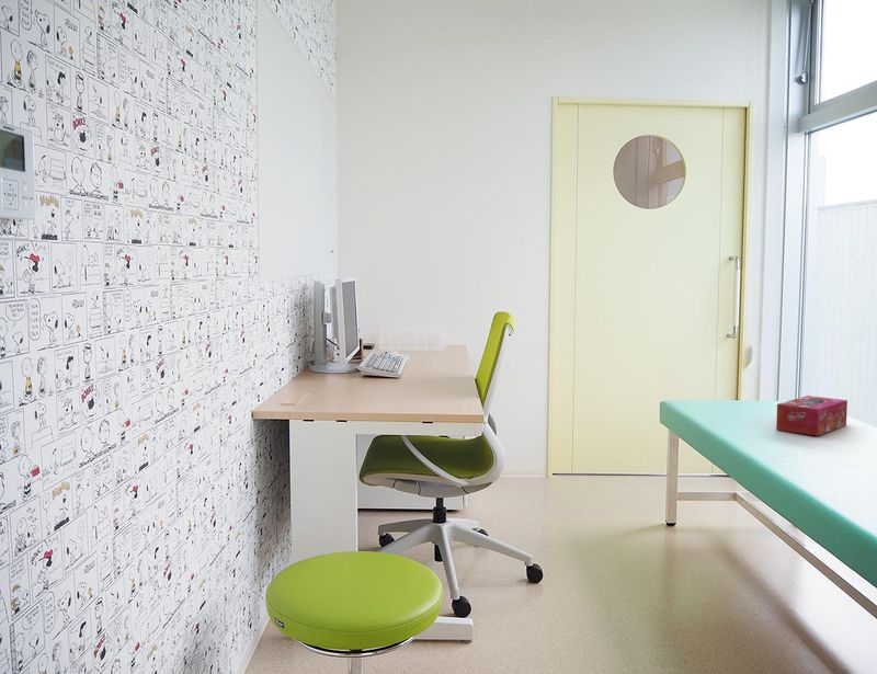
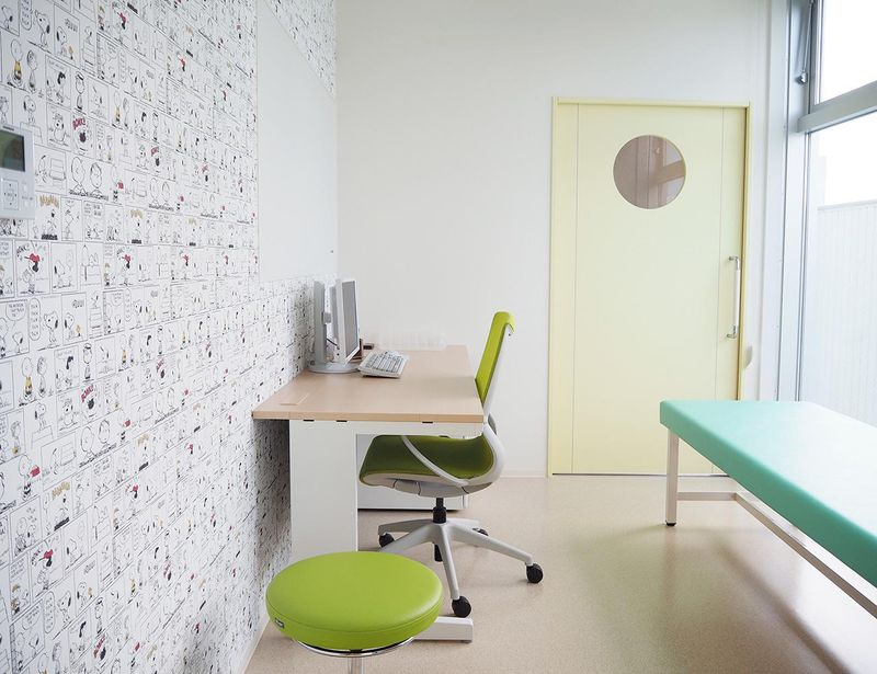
- tissue box [775,395,848,437]
